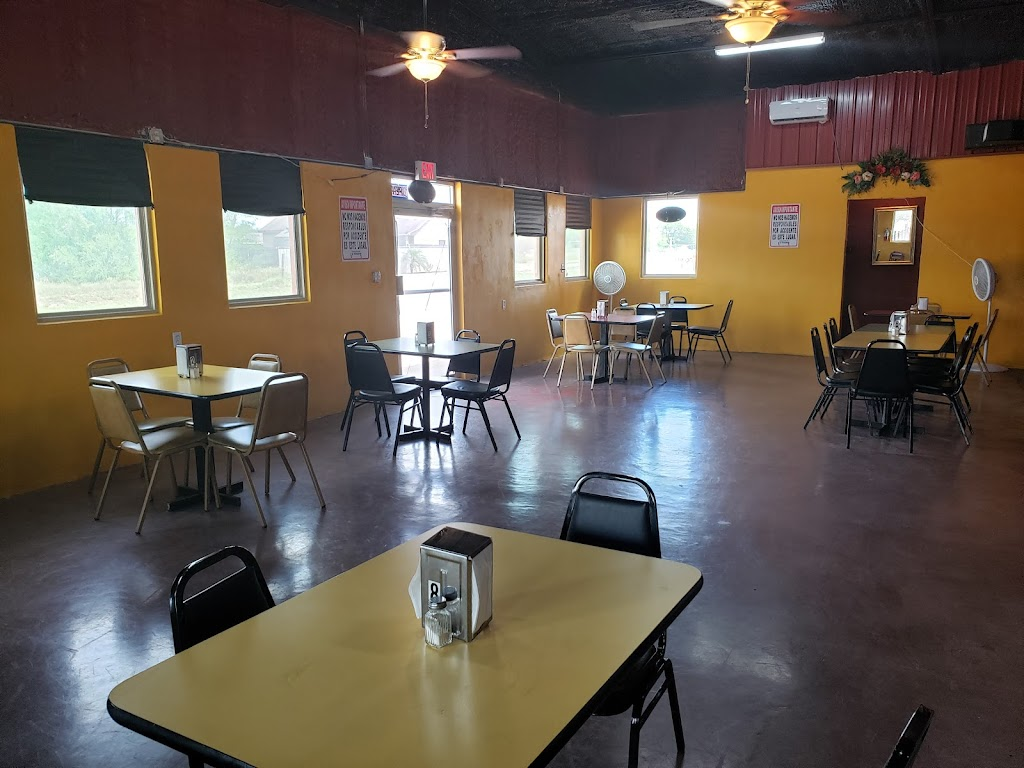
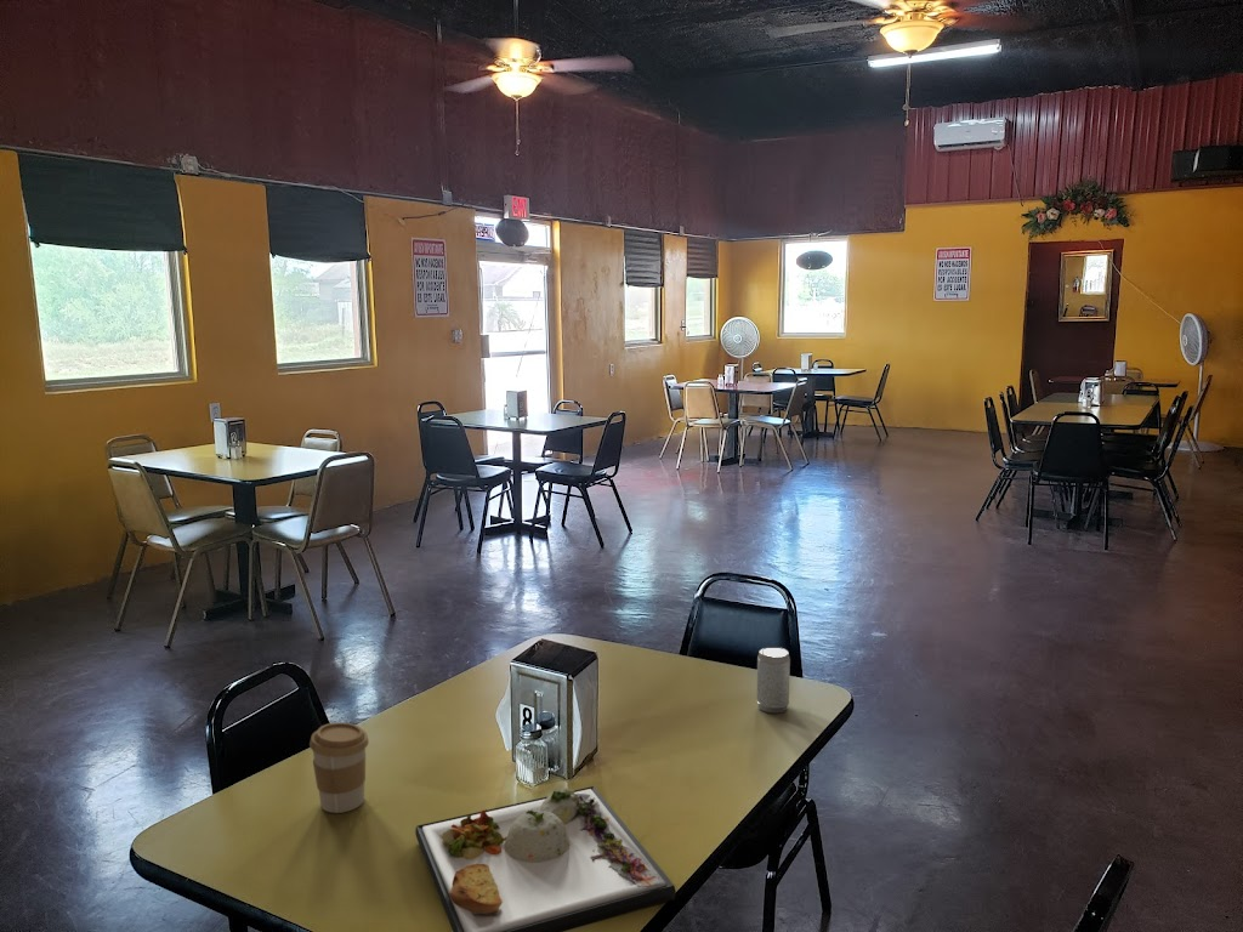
+ coffee cup [308,721,370,814]
+ dinner plate [414,785,677,932]
+ beverage can [755,646,791,715]
